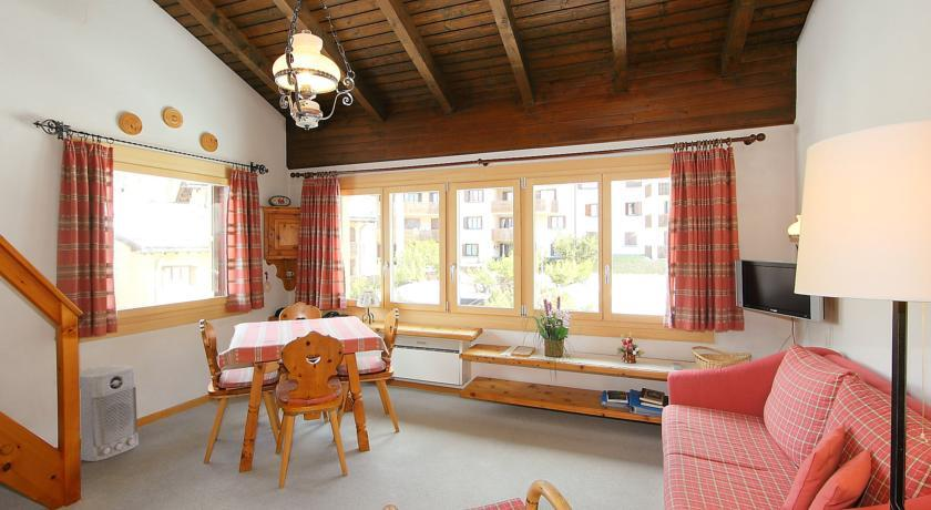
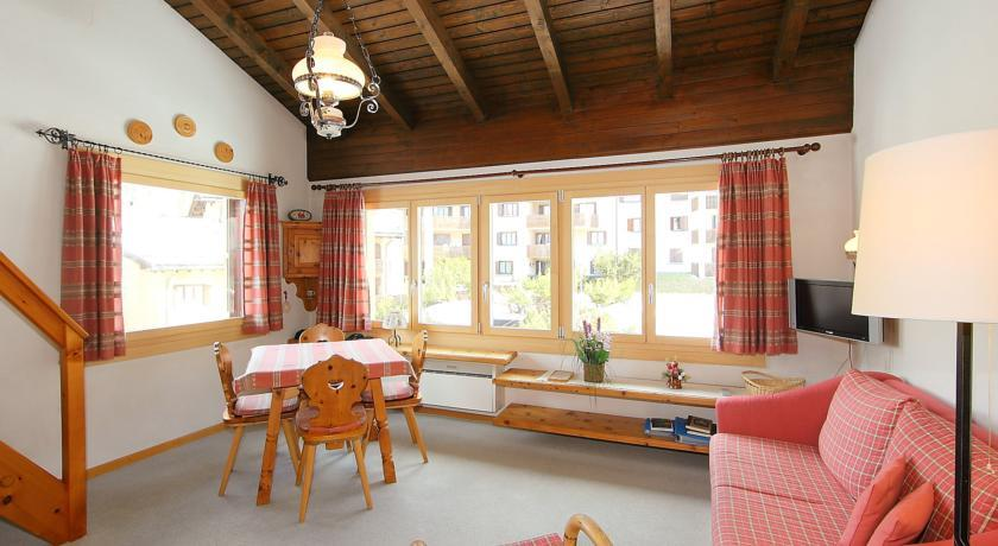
- air purifier [80,364,140,462]
